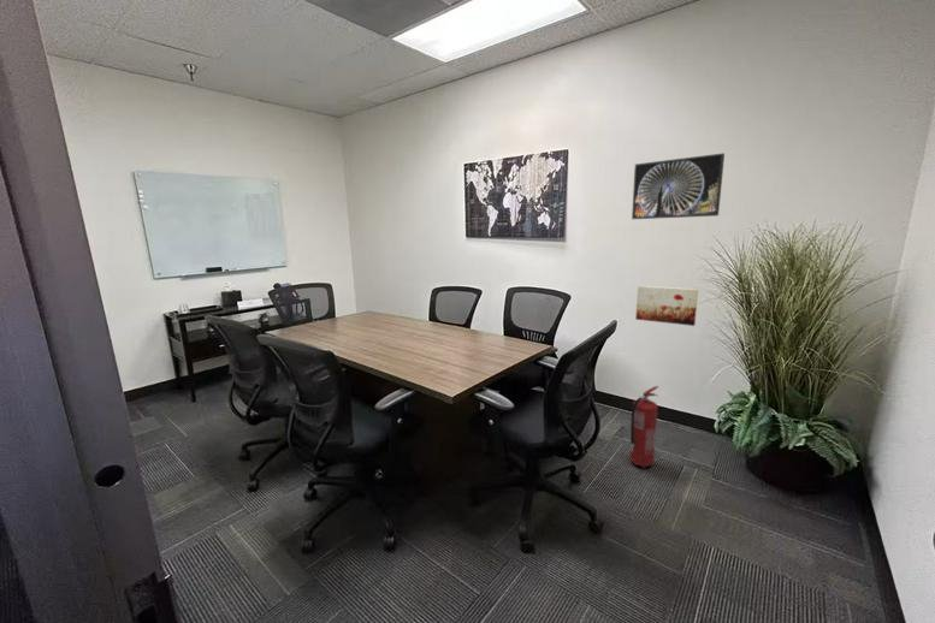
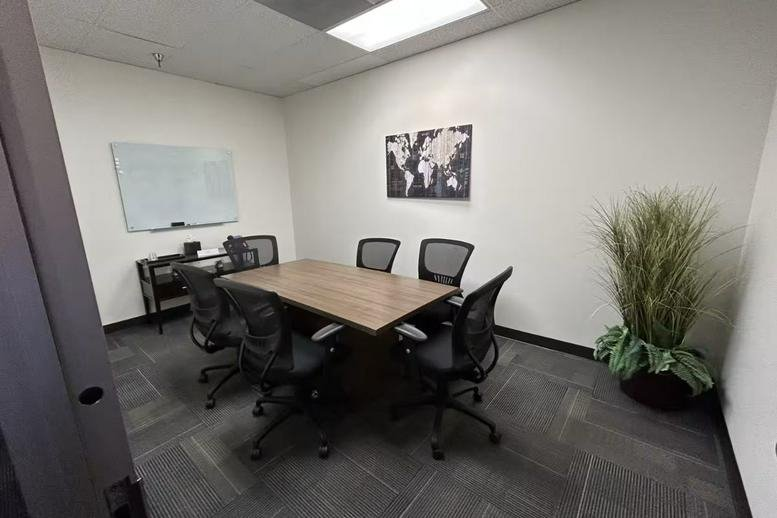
- fire extinguisher [629,385,659,469]
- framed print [631,152,726,220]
- wall art [634,285,699,327]
